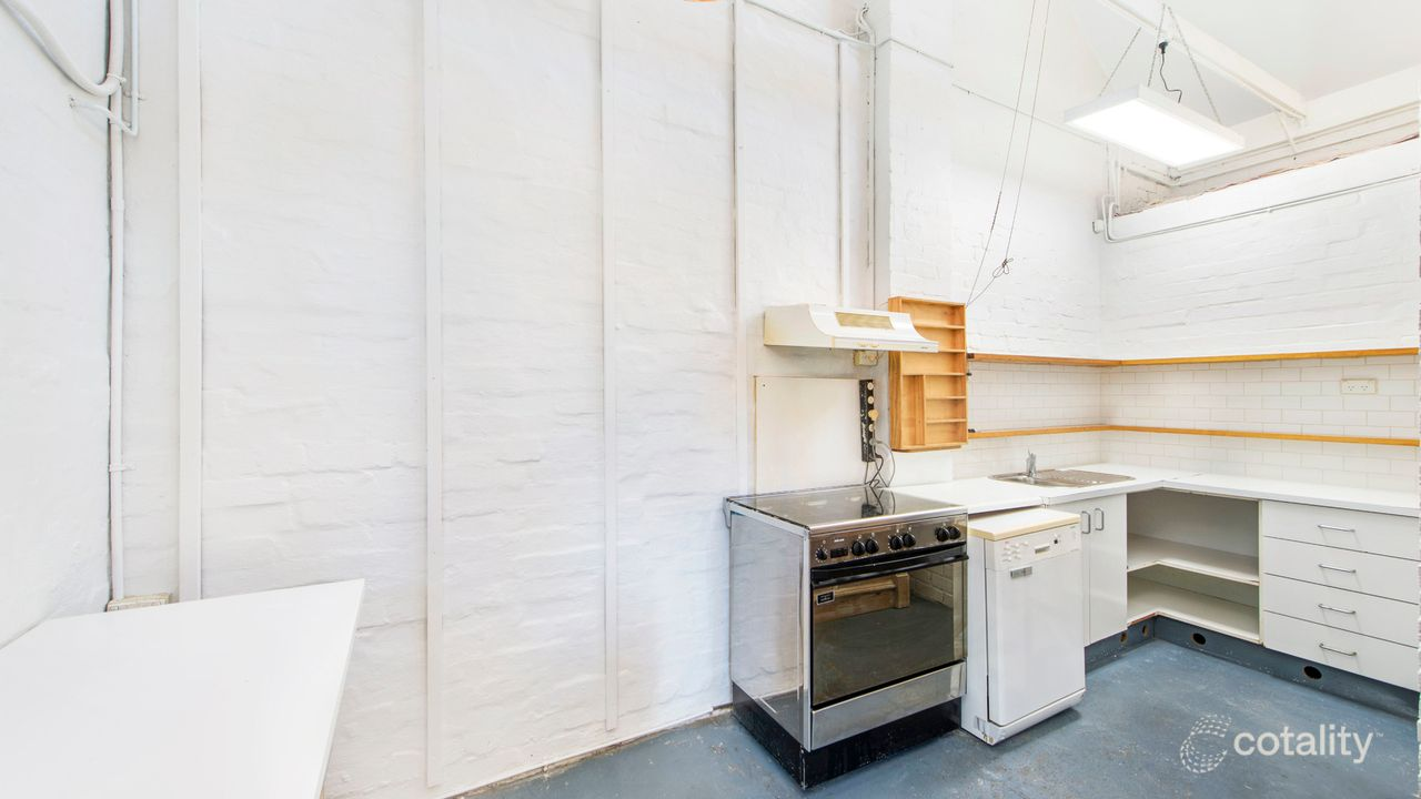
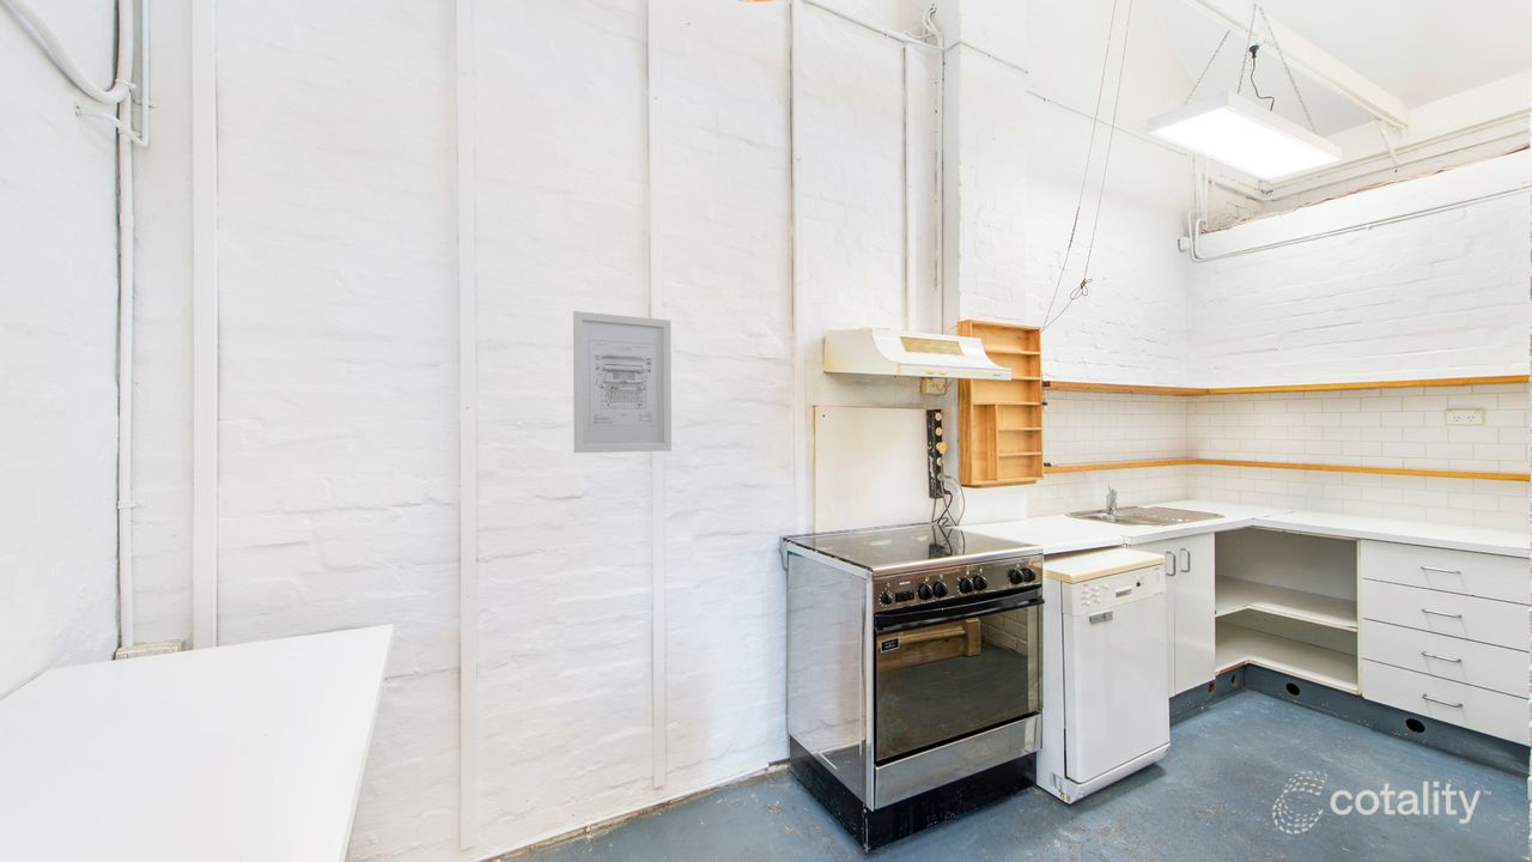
+ wall art [572,310,673,454]
